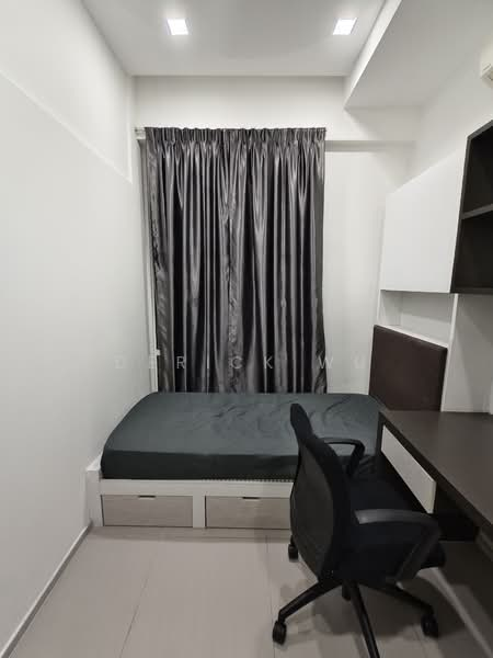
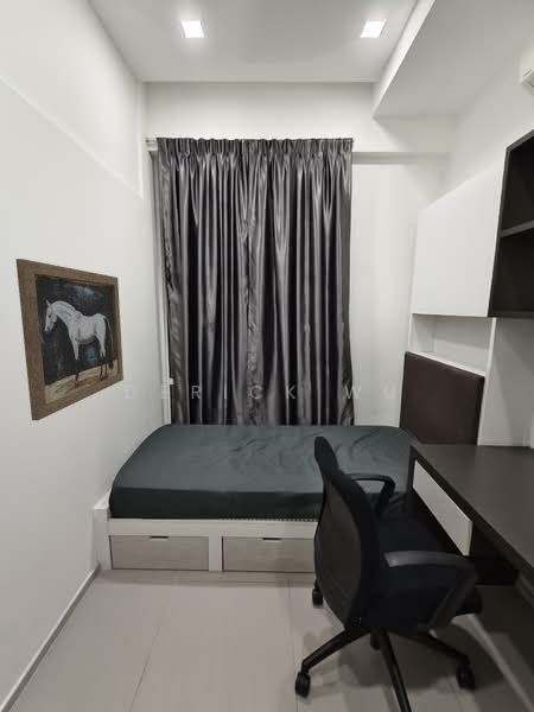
+ wall art [14,258,125,421]
